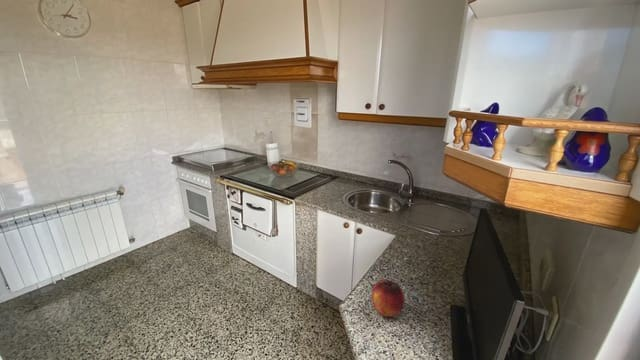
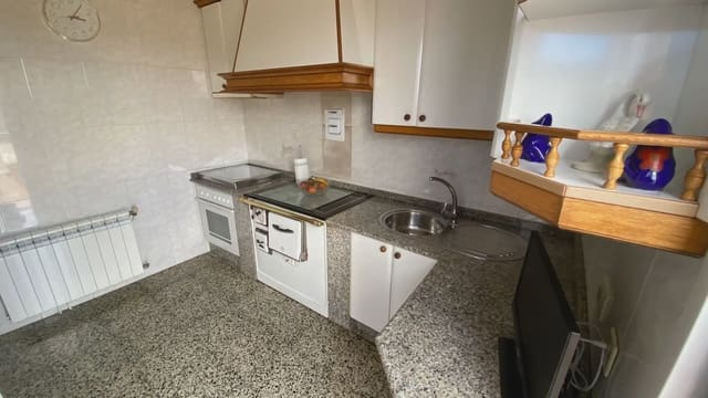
- fruit [371,278,405,318]
